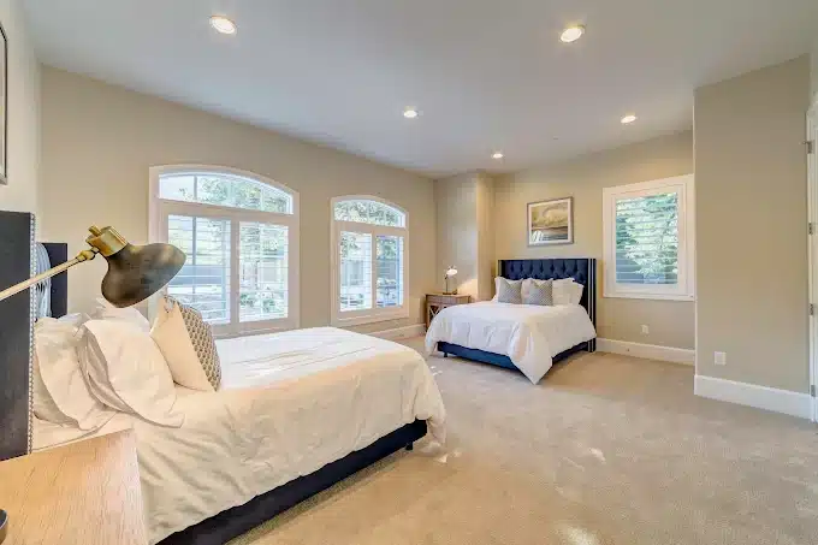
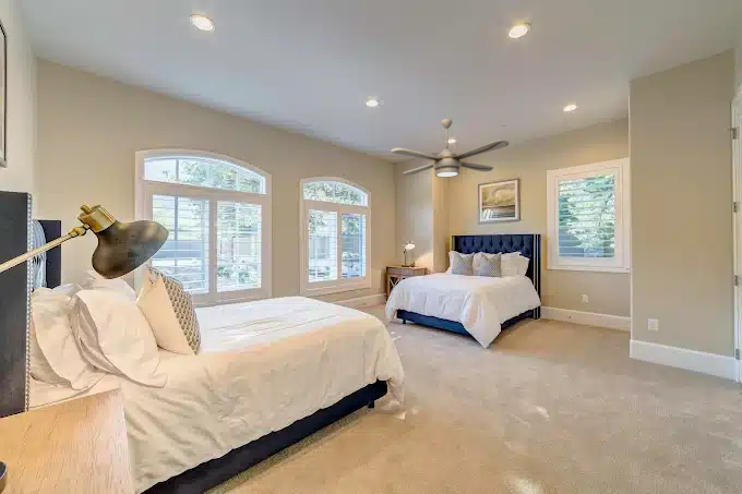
+ ceiling fan [390,118,510,179]
